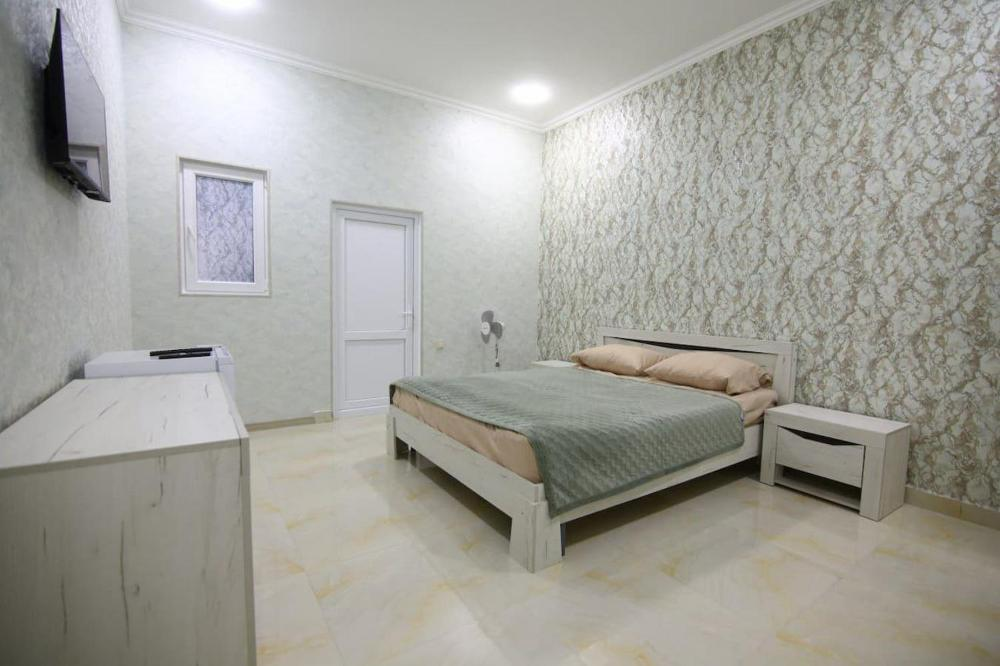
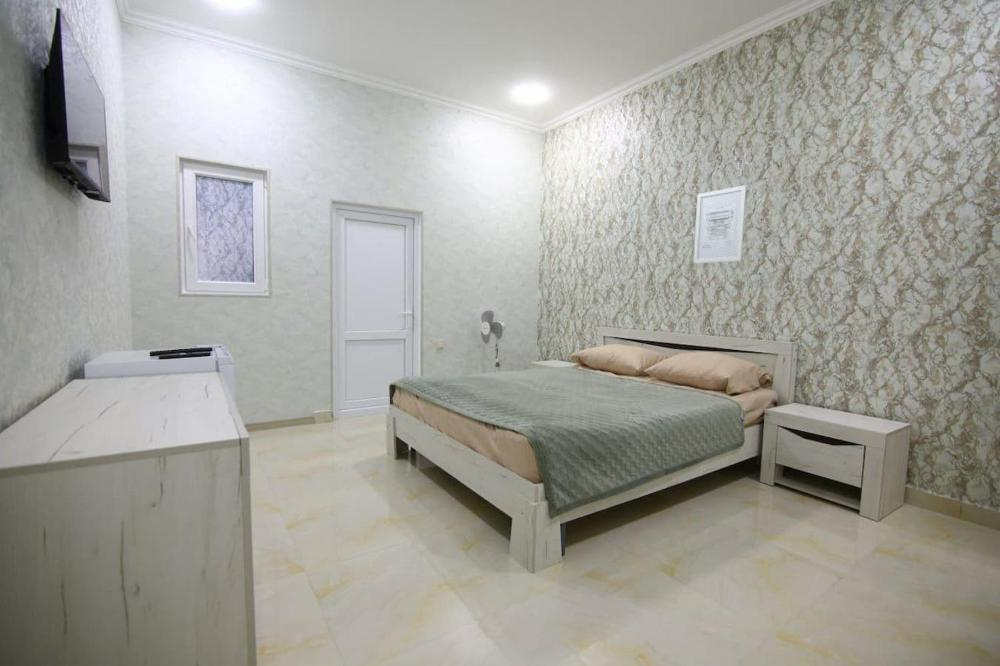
+ wall art [693,184,748,264]
